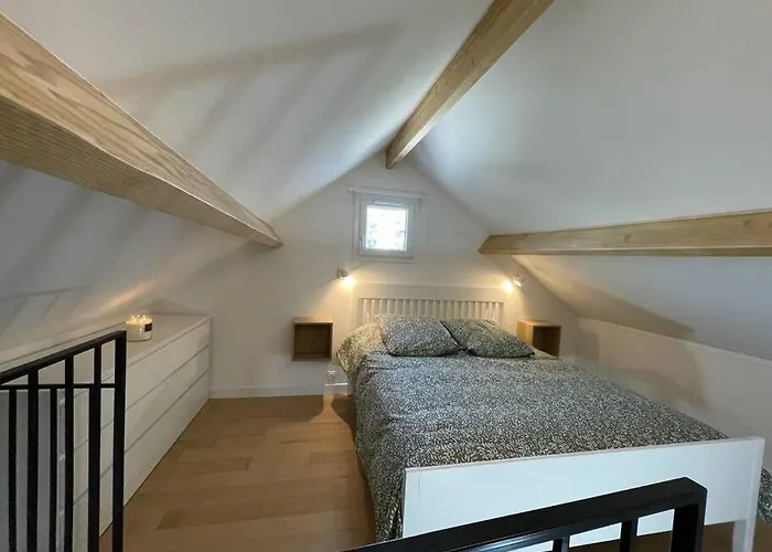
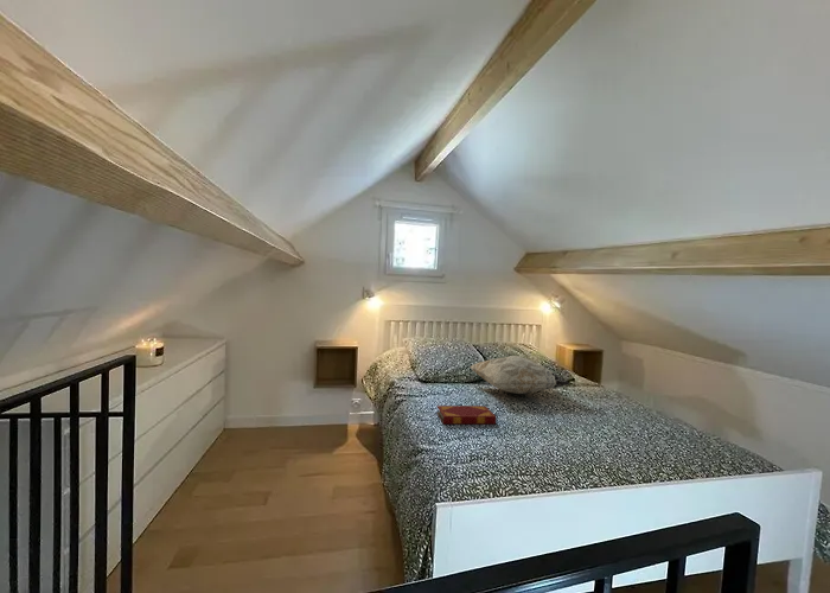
+ hardback book [436,404,497,426]
+ decorative pillow [468,355,570,395]
